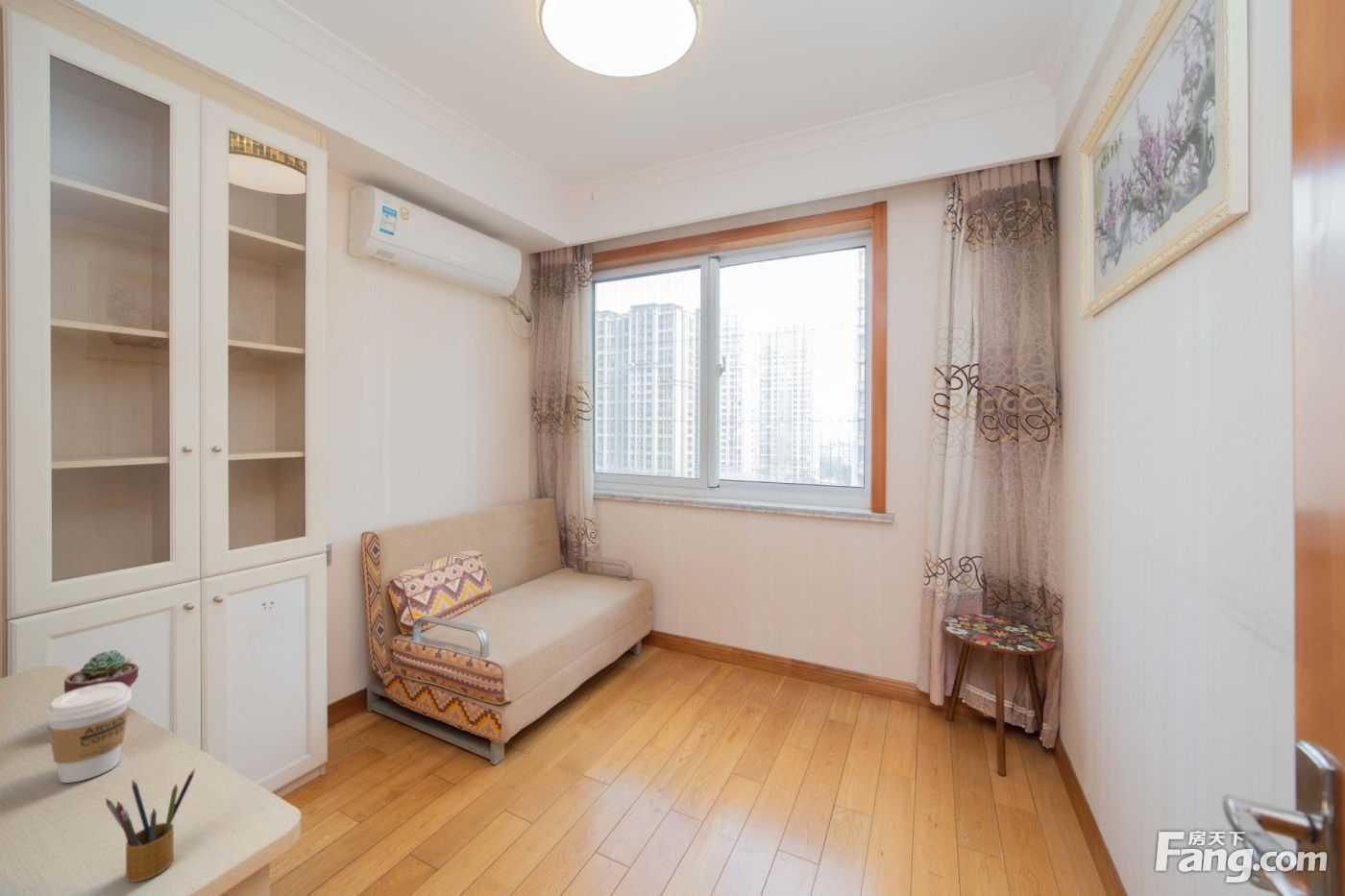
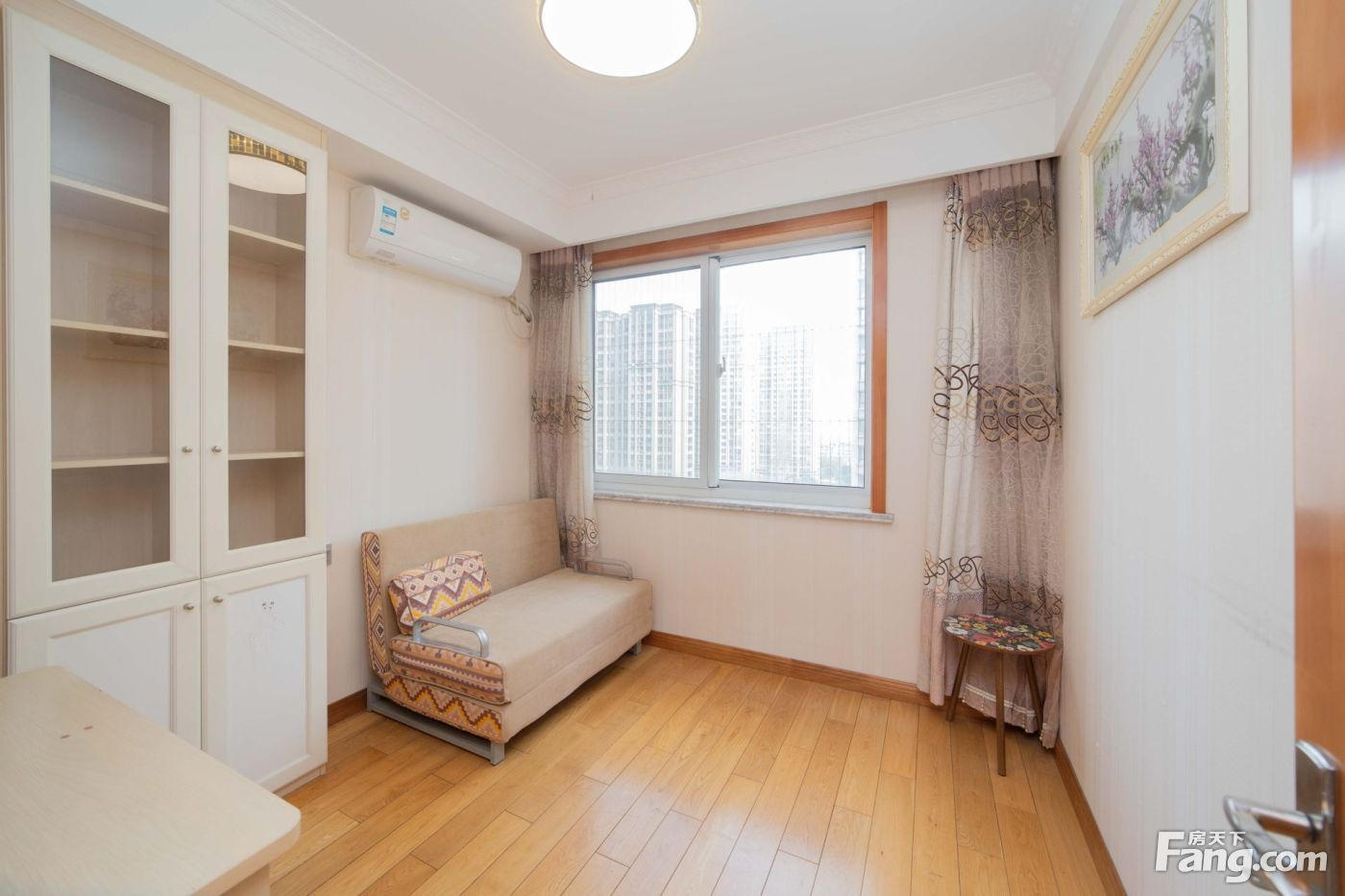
- pencil box [105,767,196,883]
- potted succulent [63,649,140,694]
- coffee cup [44,683,133,784]
